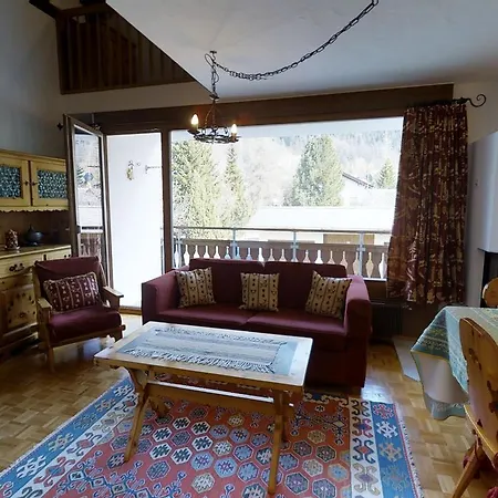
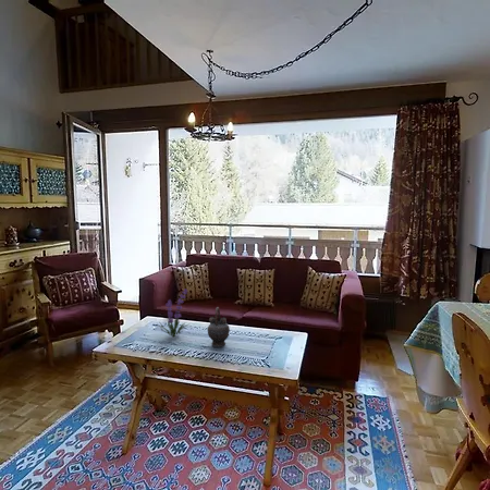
+ teapot [207,306,231,348]
+ plant [157,287,191,339]
